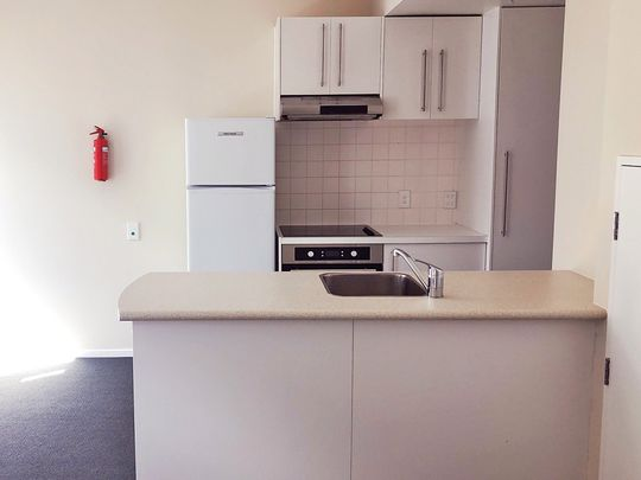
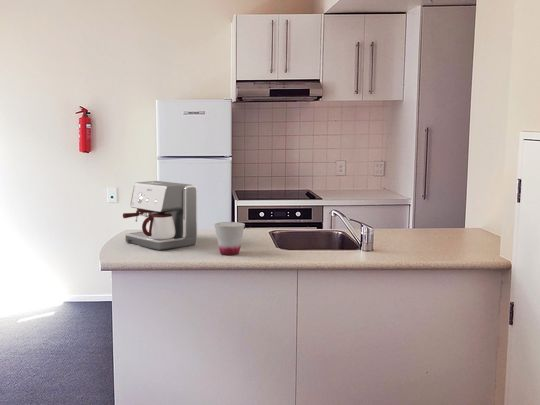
+ coffee maker [122,180,198,251]
+ cup [214,221,246,256]
